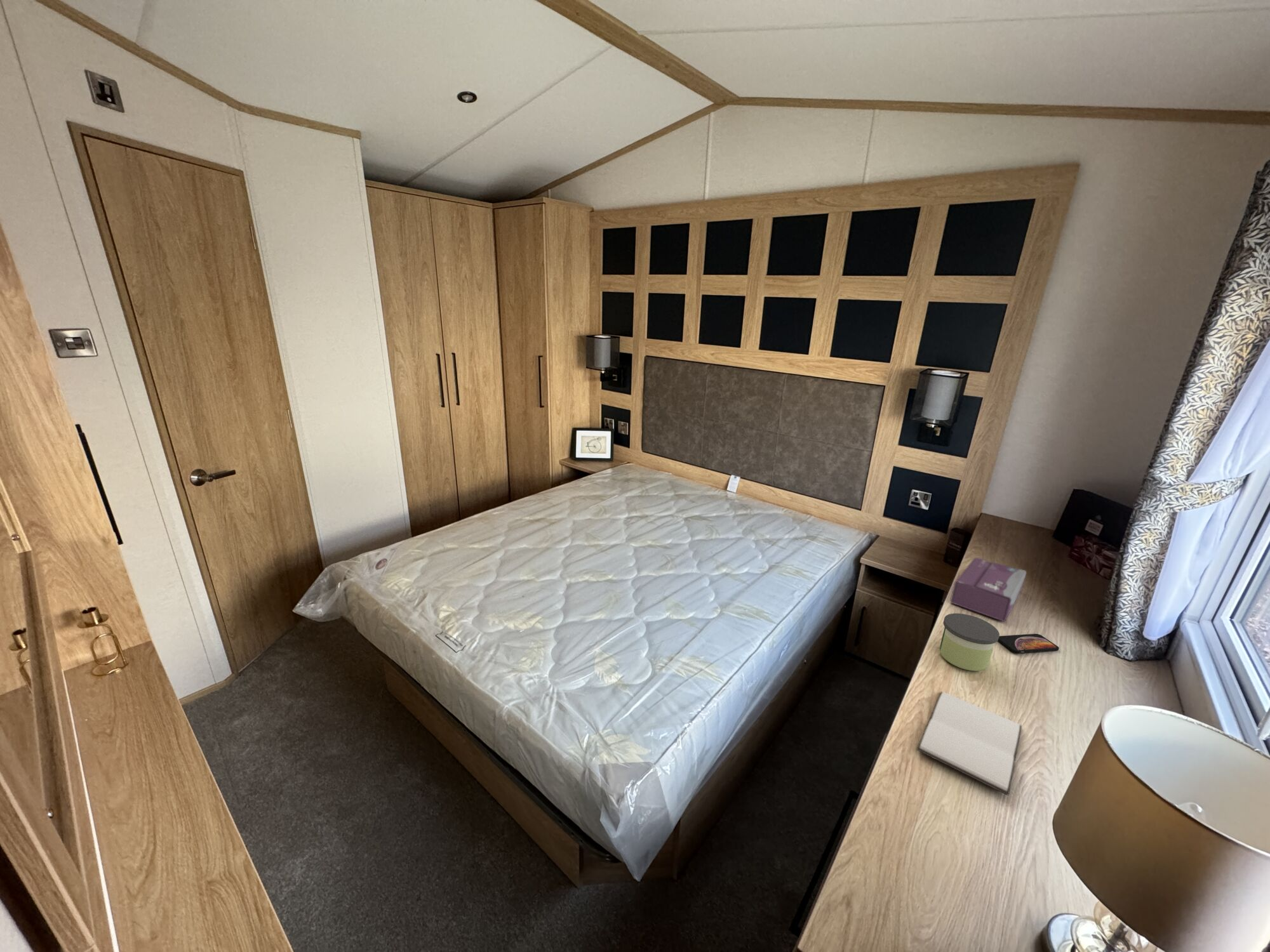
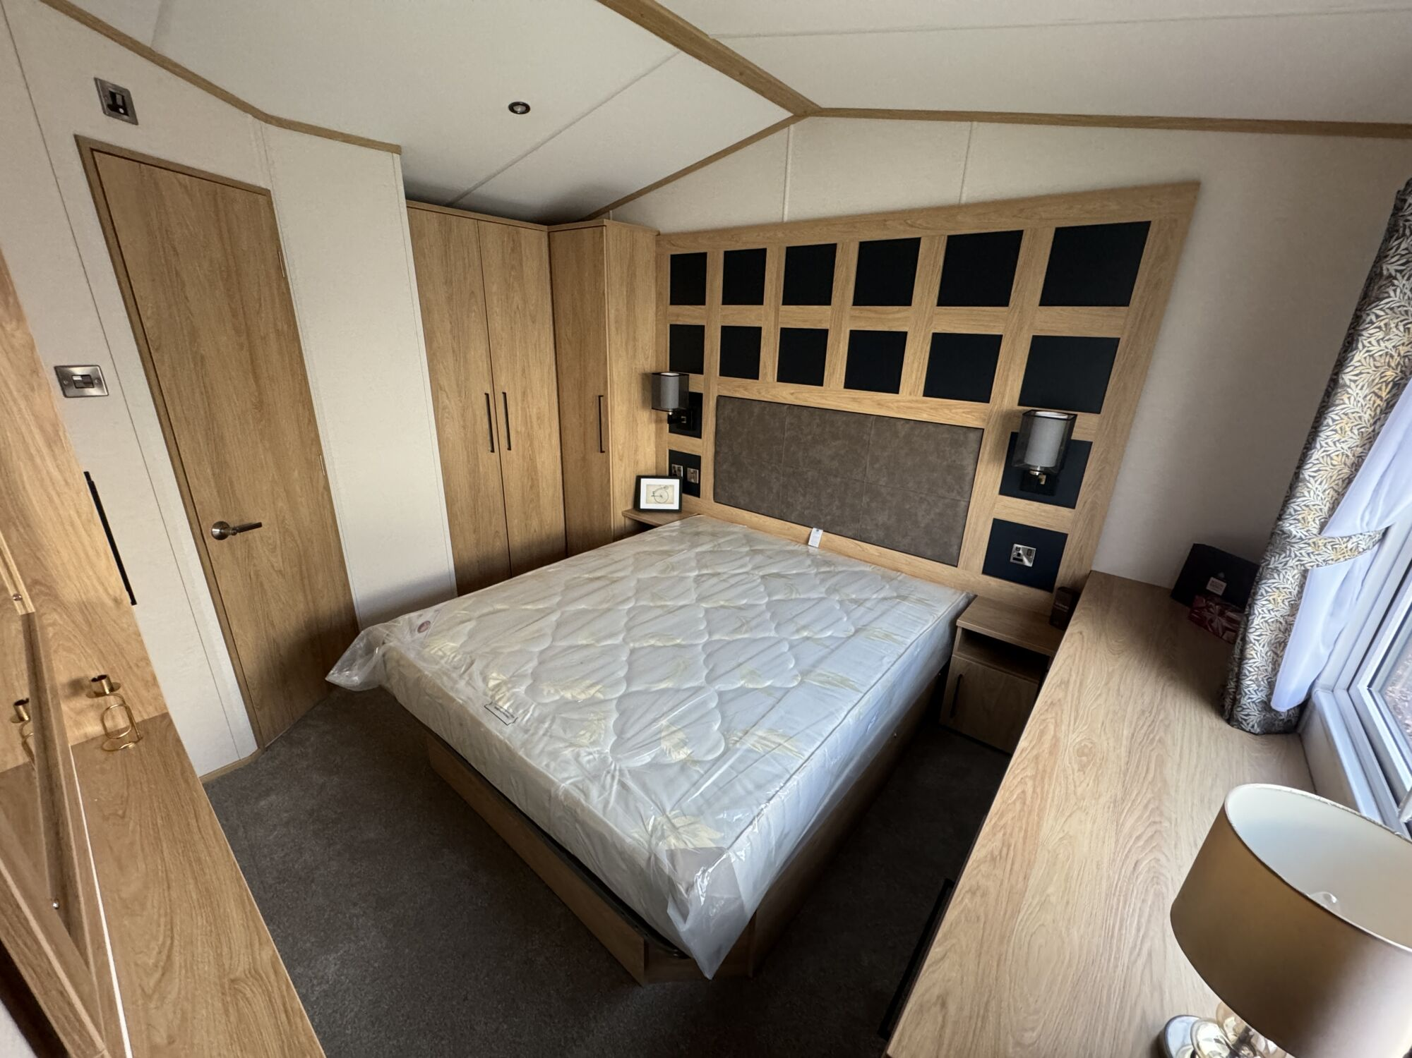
- candle [939,612,1000,671]
- tissue box [949,557,1027,623]
- smartphone [998,633,1060,654]
- book [916,691,1022,797]
